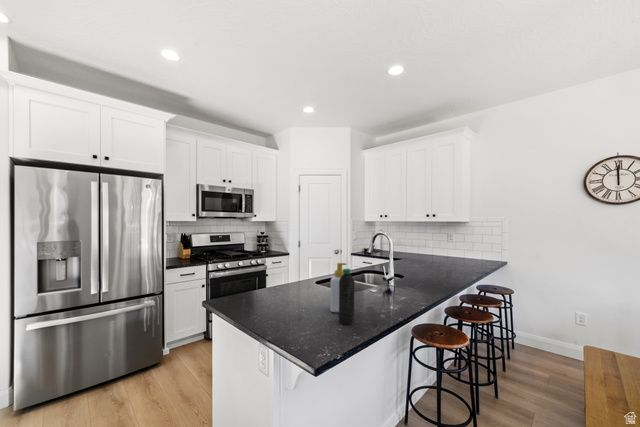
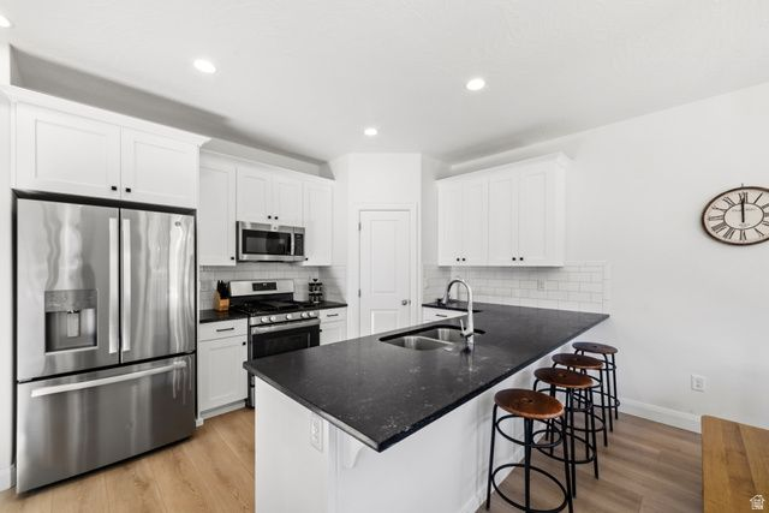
- water bottle [338,268,356,325]
- soap bottle [329,262,348,313]
